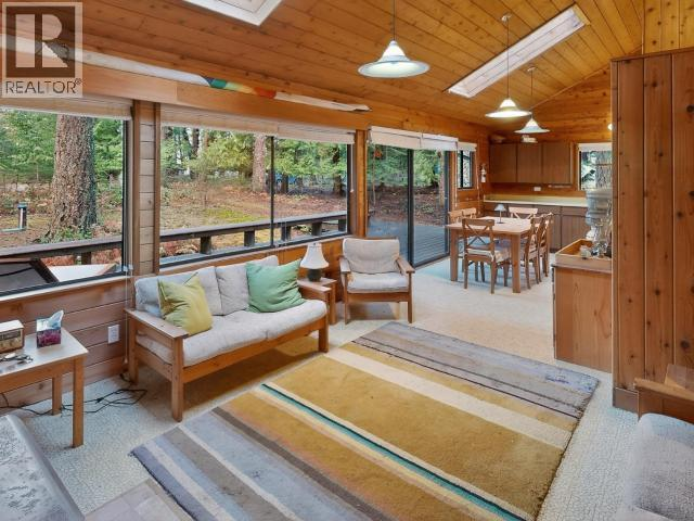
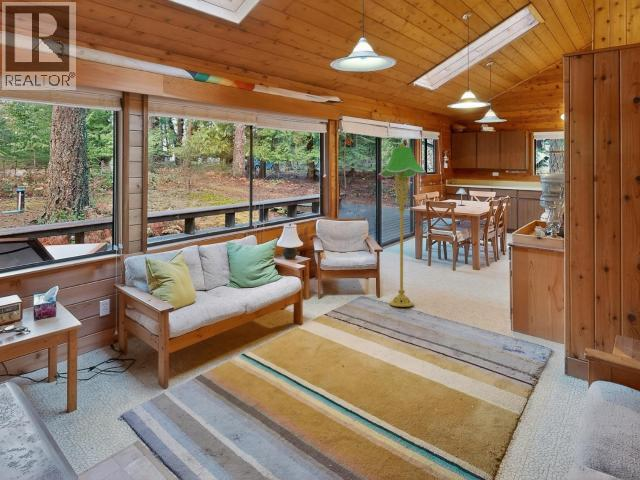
+ floor lamp [377,143,427,308]
